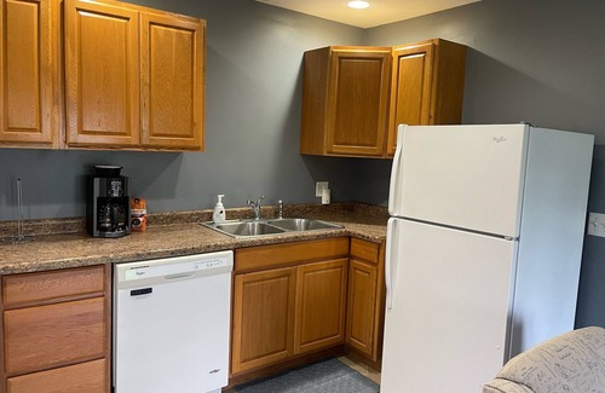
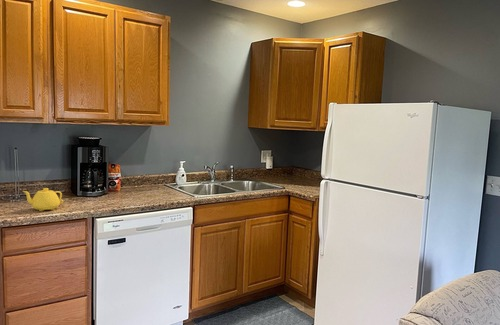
+ teapot [22,187,64,212]
